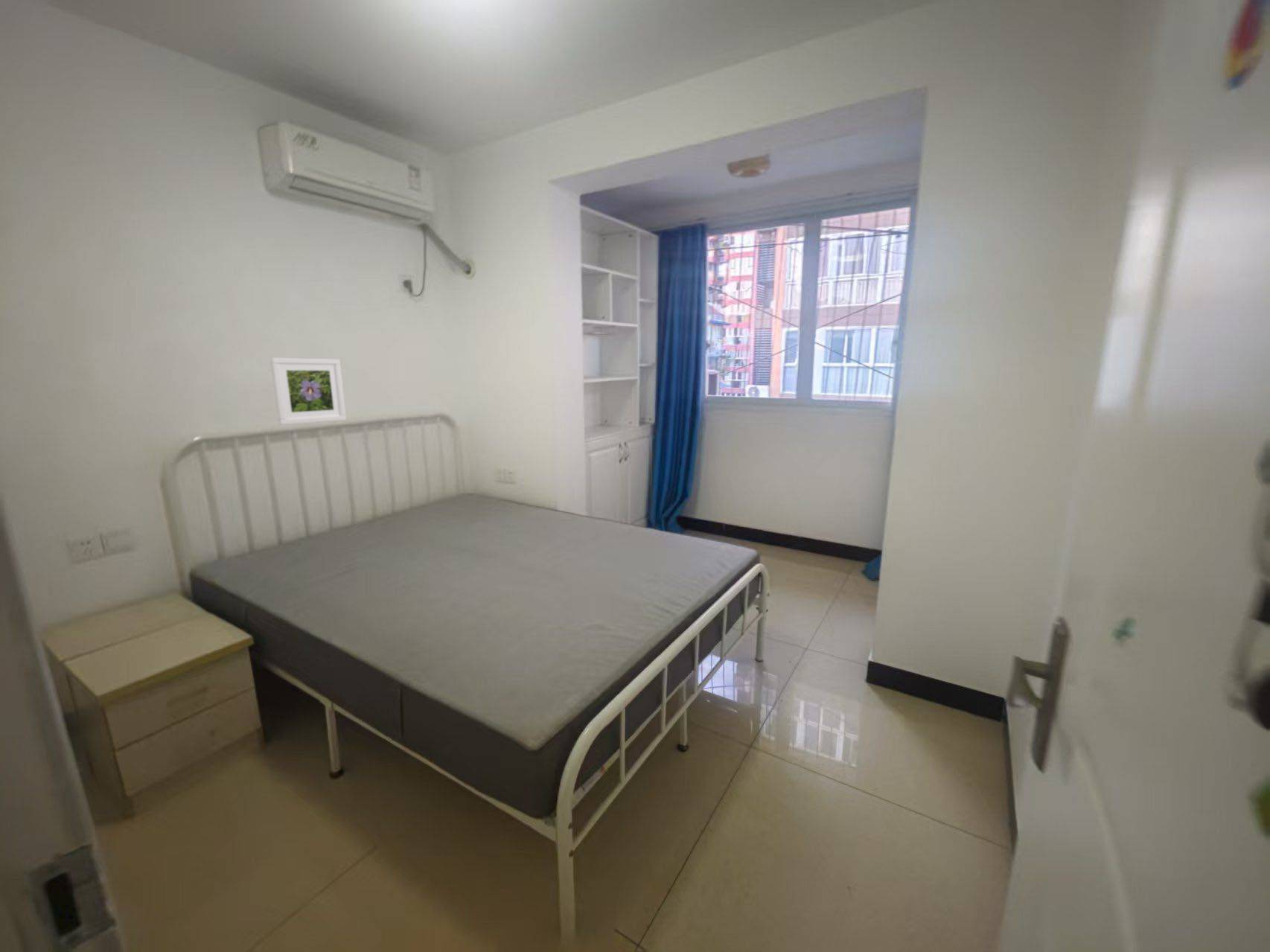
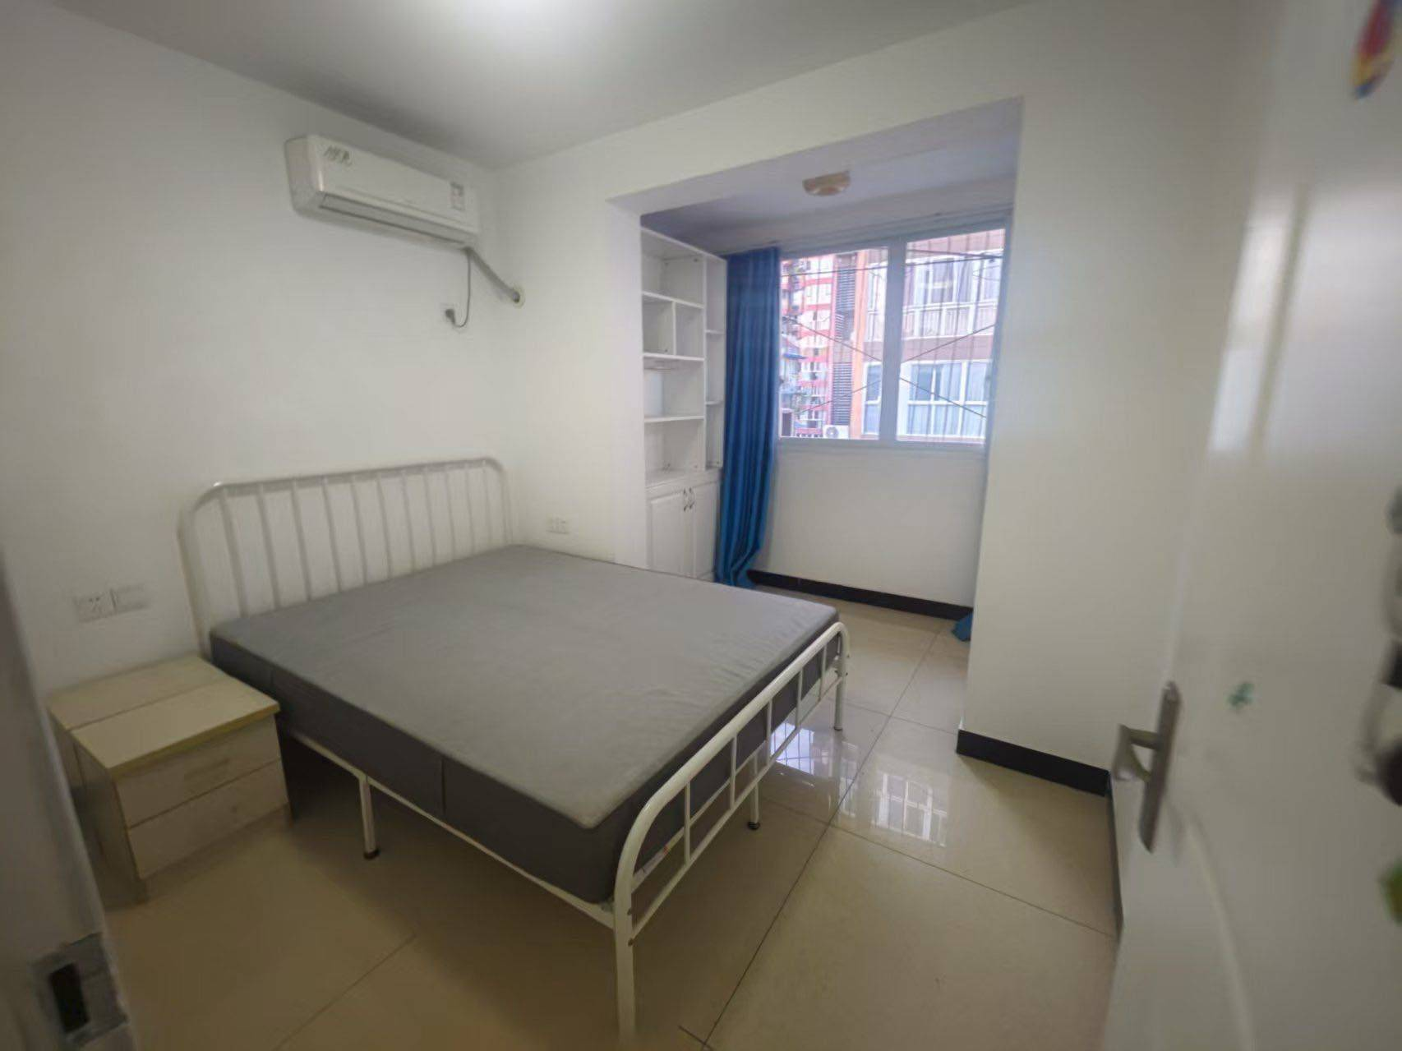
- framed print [269,357,347,426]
